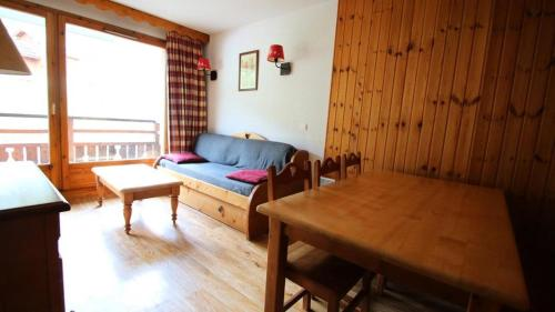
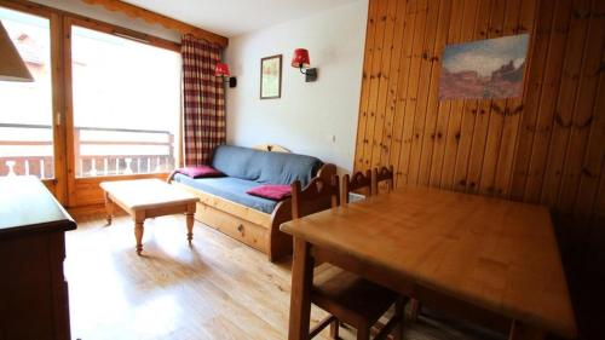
+ wall art [437,33,530,102]
